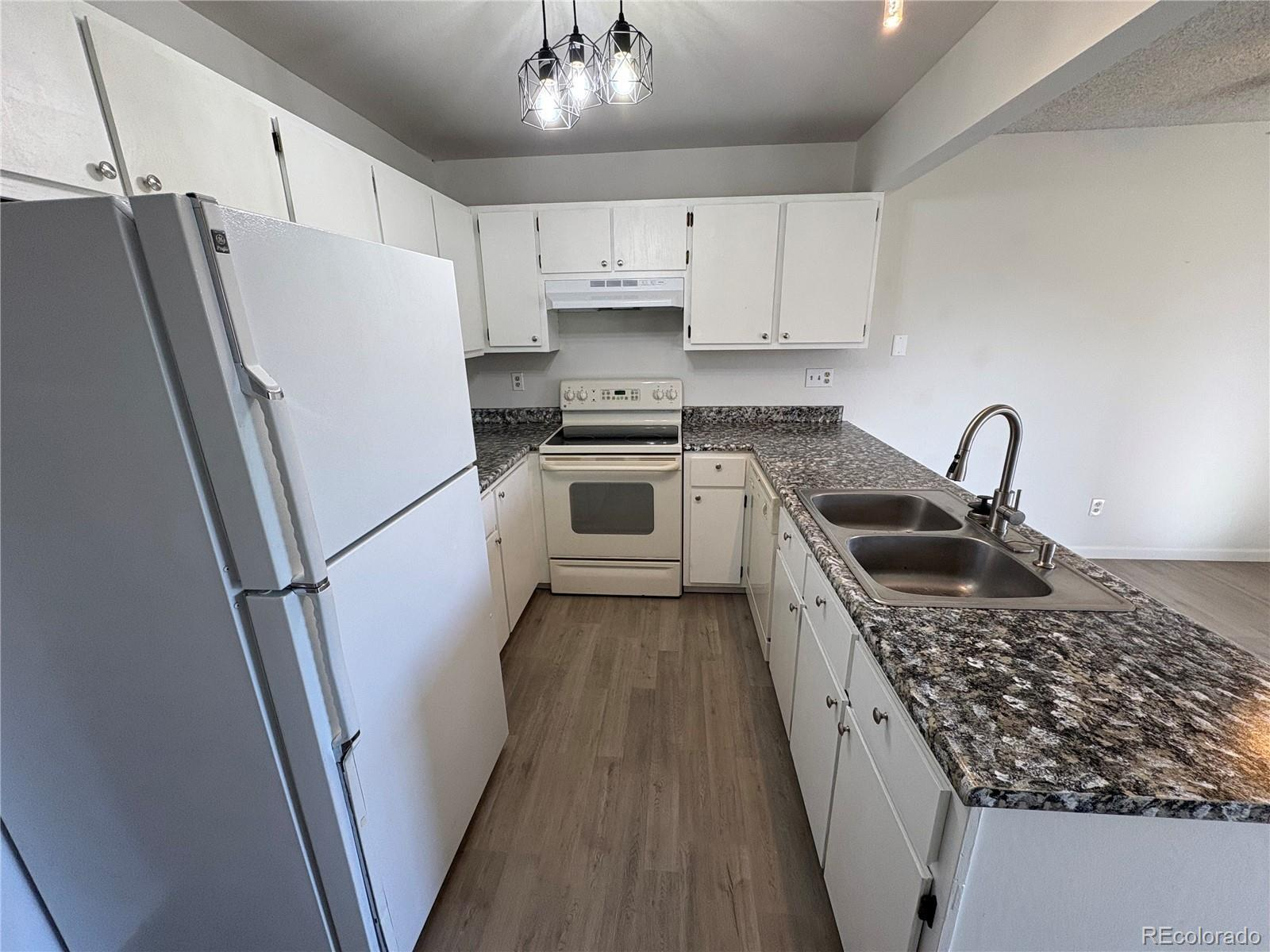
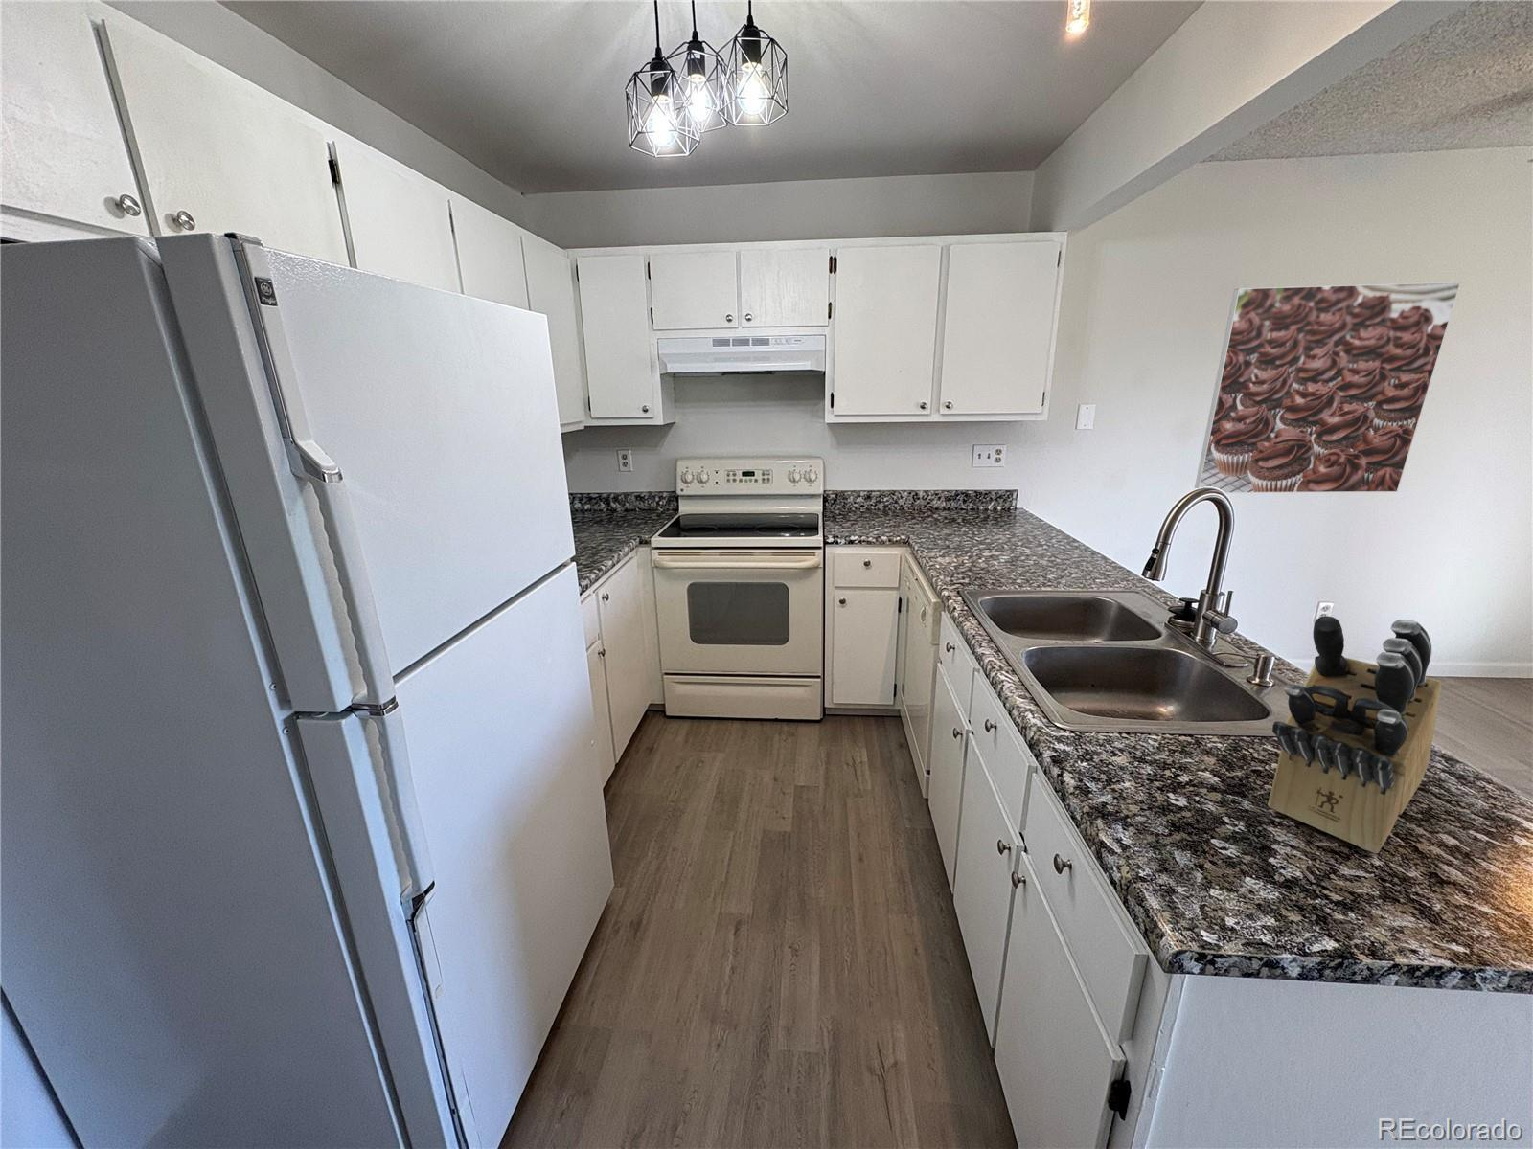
+ knife block [1266,616,1442,855]
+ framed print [1194,280,1462,494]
